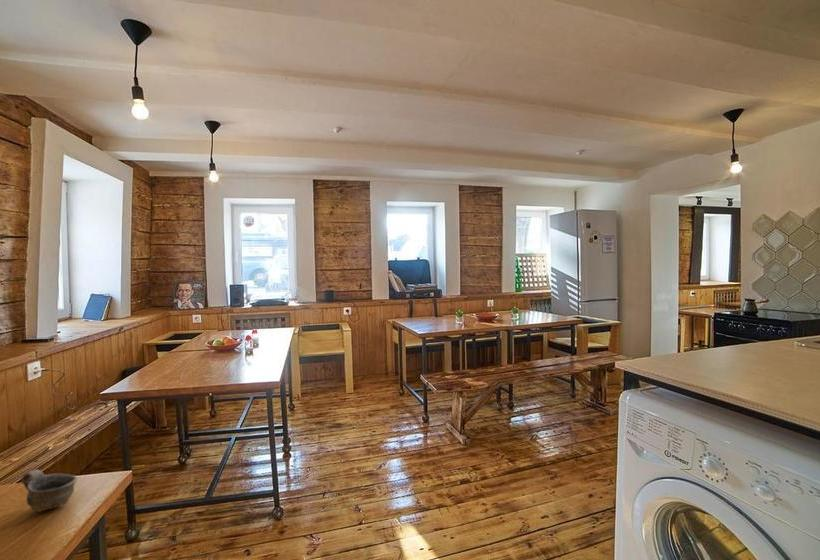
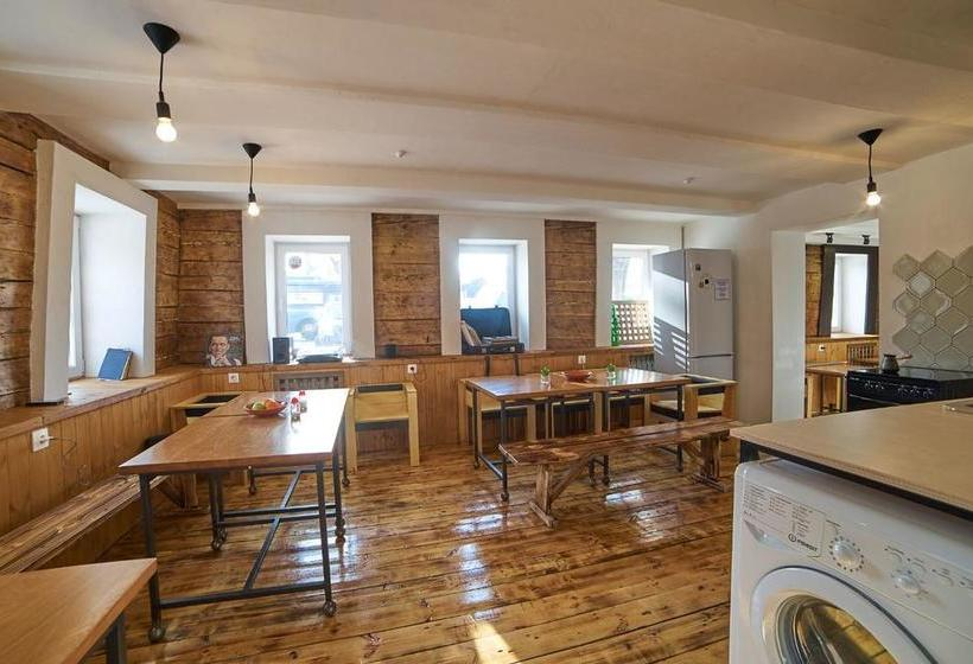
- cup [21,469,78,513]
